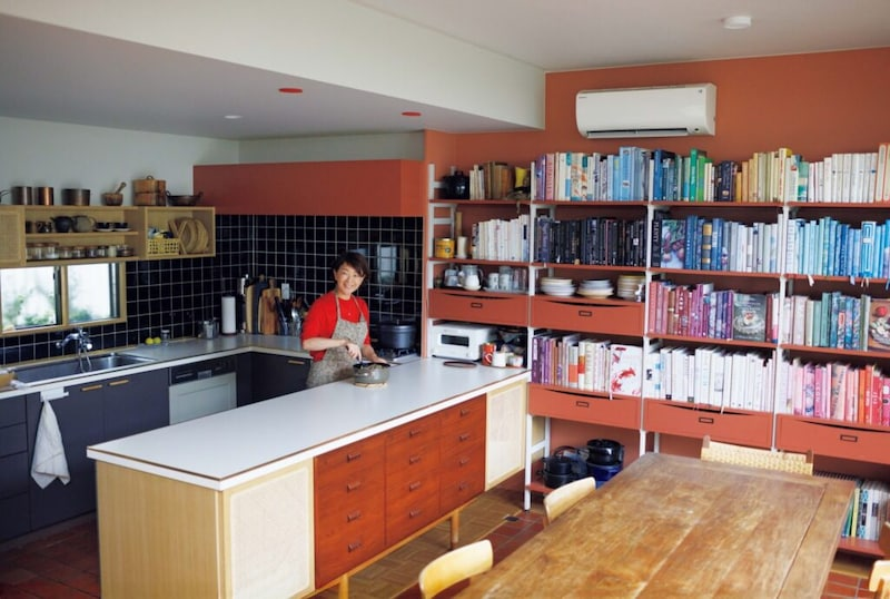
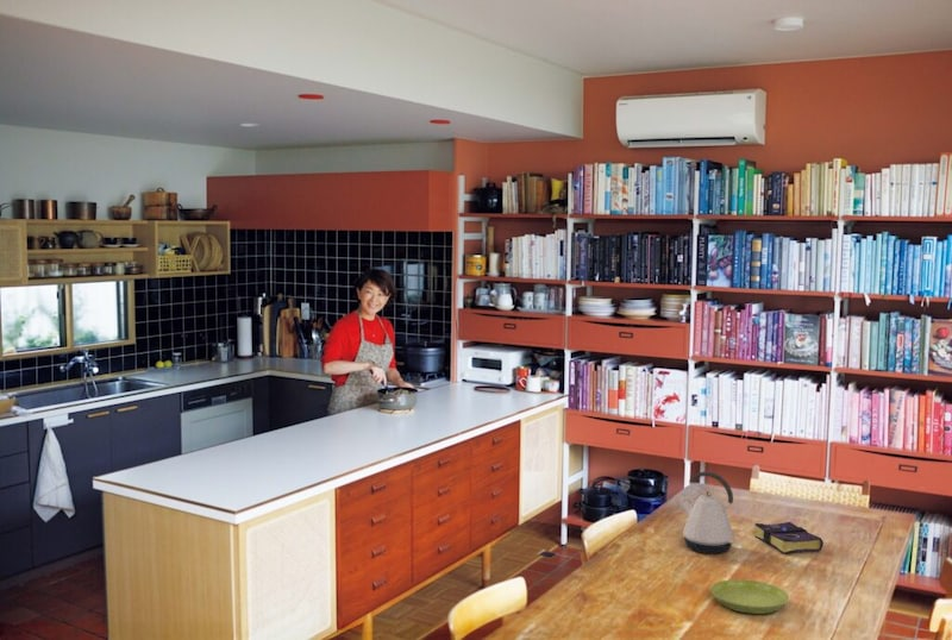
+ saucer [709,578,790,615]
+ book [754,521,825,556]
+ kettle [678,470,737,554]
